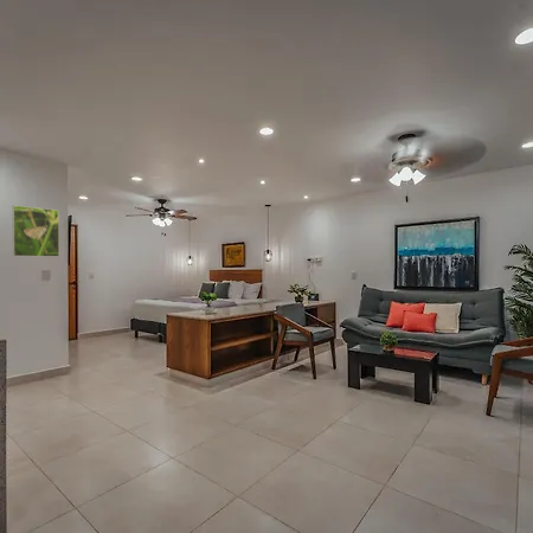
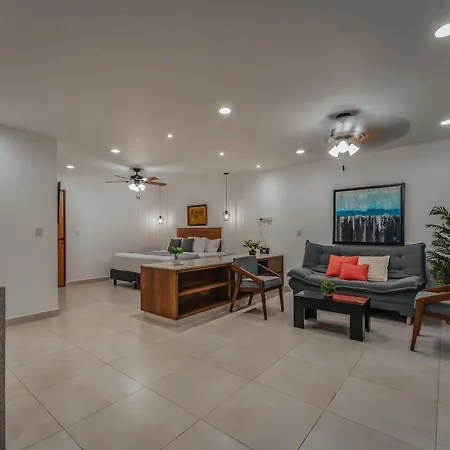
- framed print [12,204,60,258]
